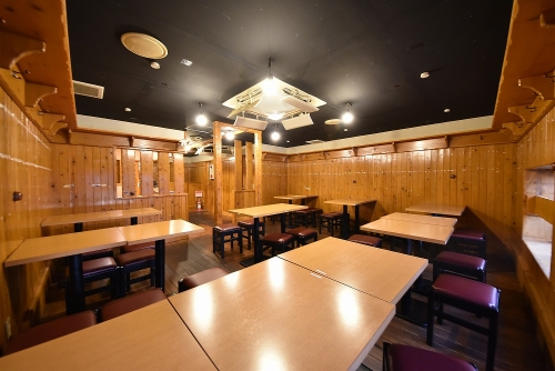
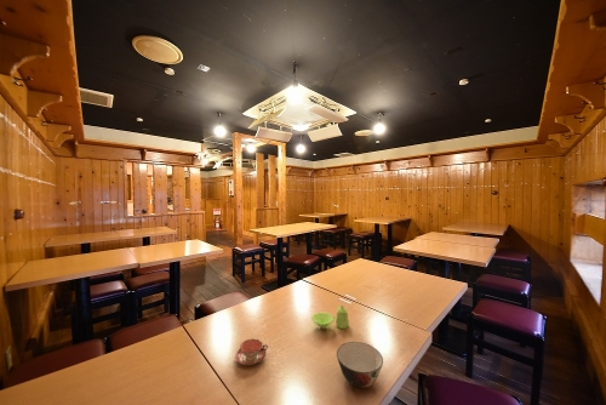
+ teacup [234,337,269,366]
+ soup bowl [336,341,384,389]
+ condiment set [310,304,350,330]
